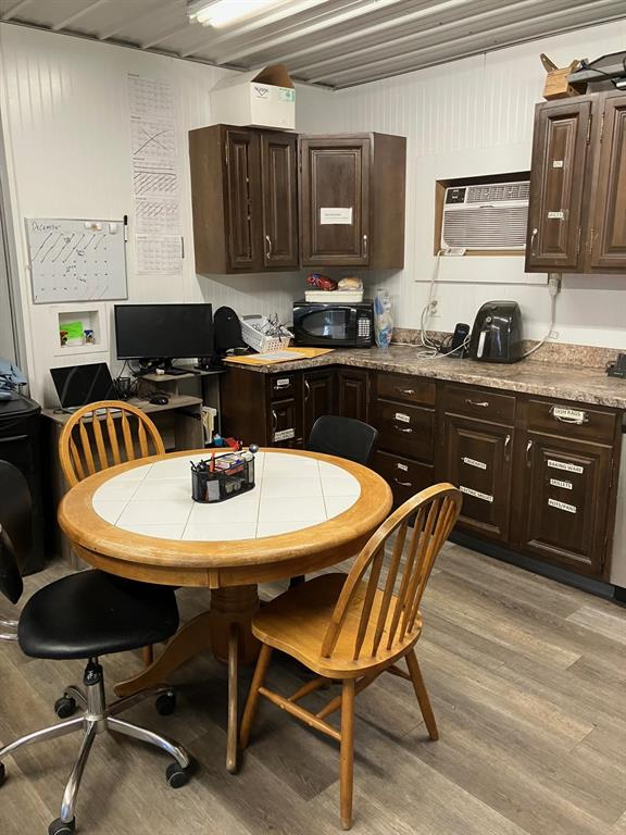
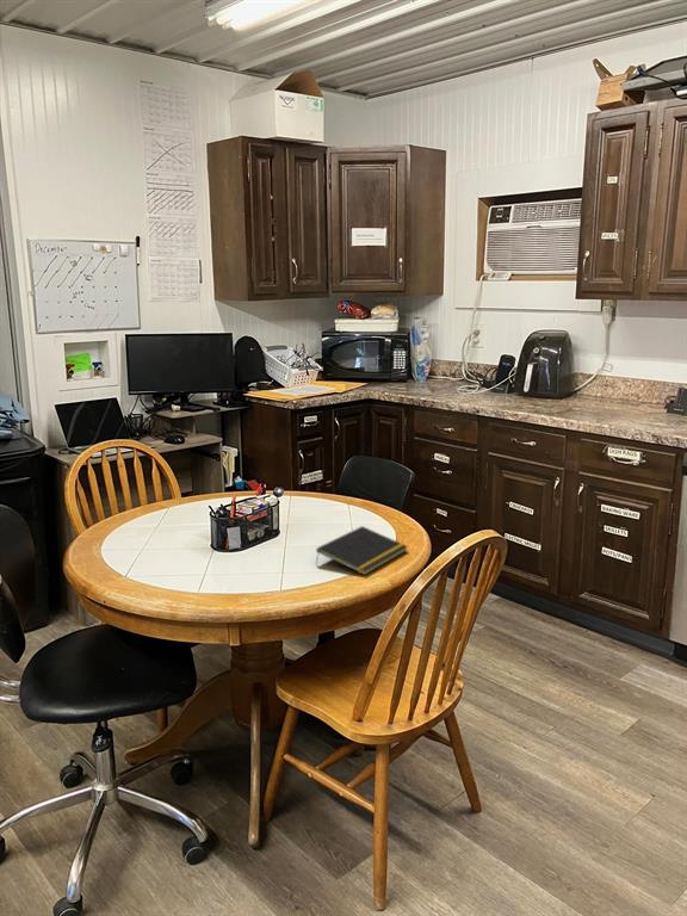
+ notepad [315,525,409,576]
